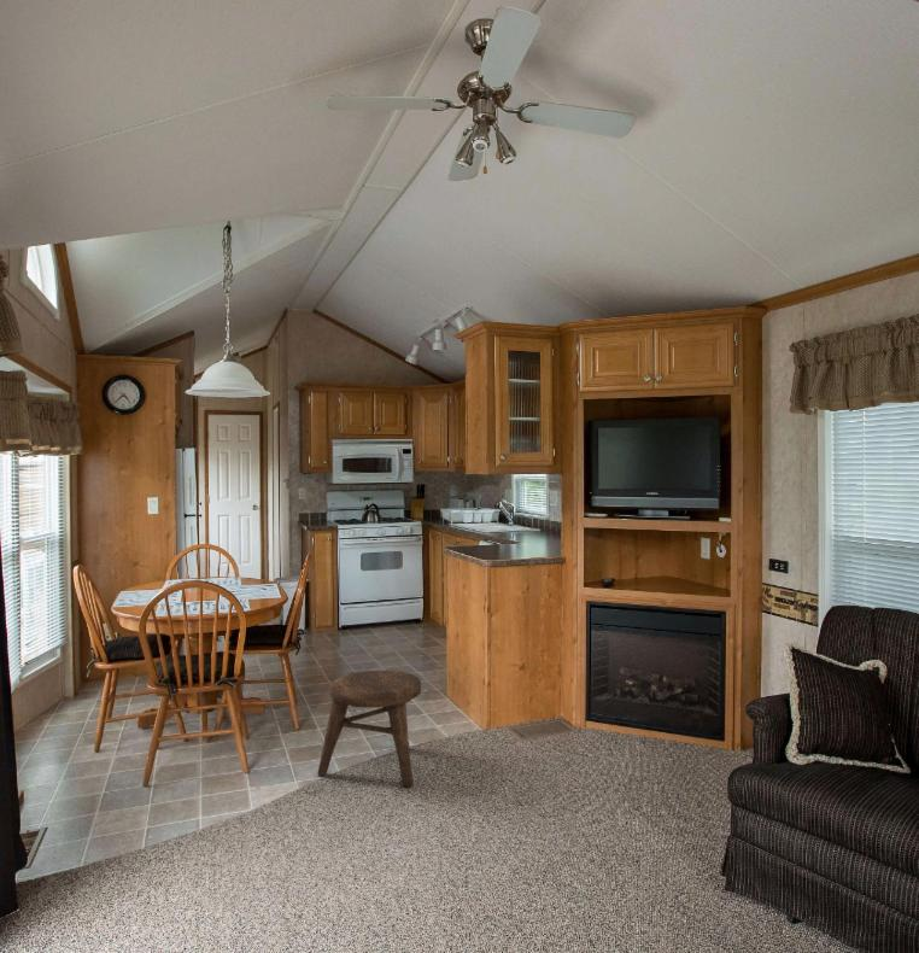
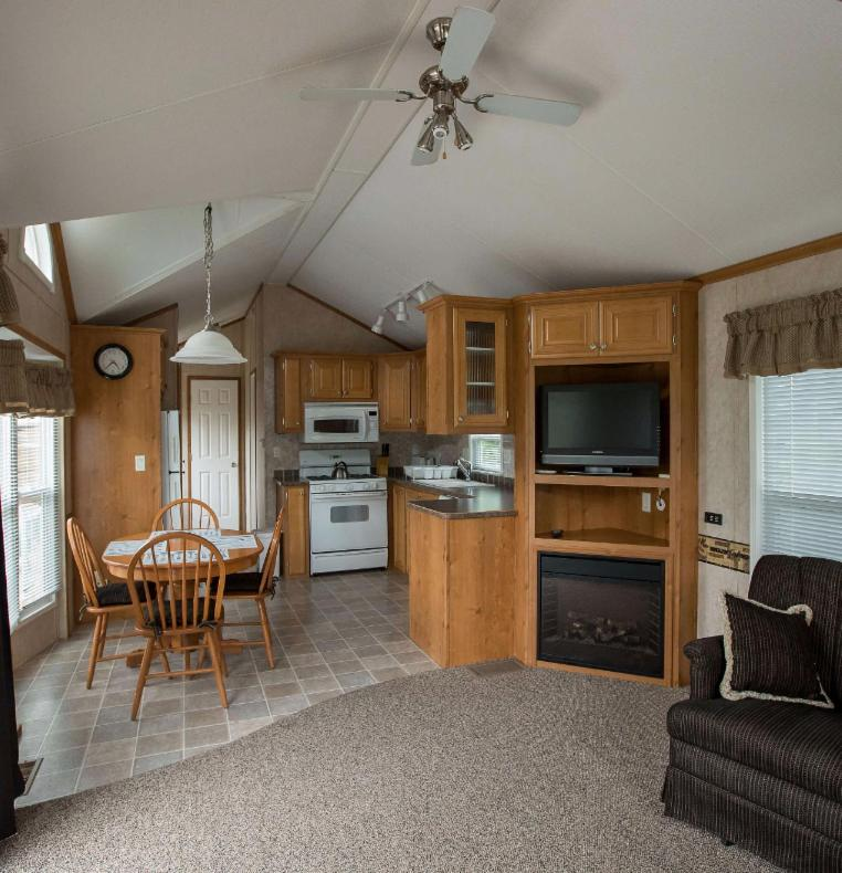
- stool [316,670,422,789]
